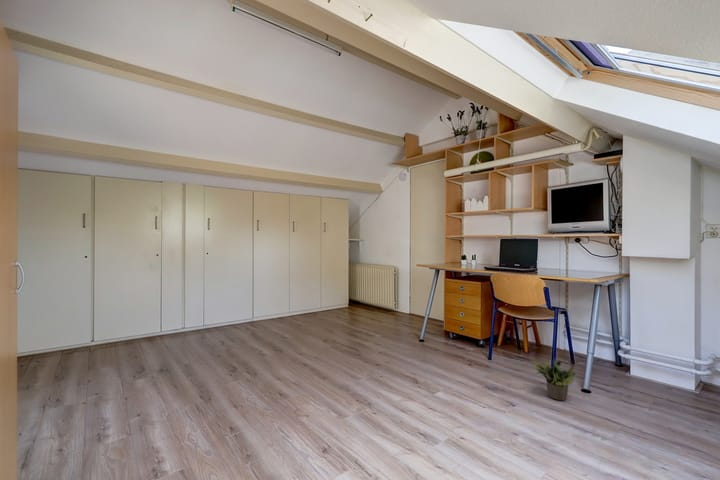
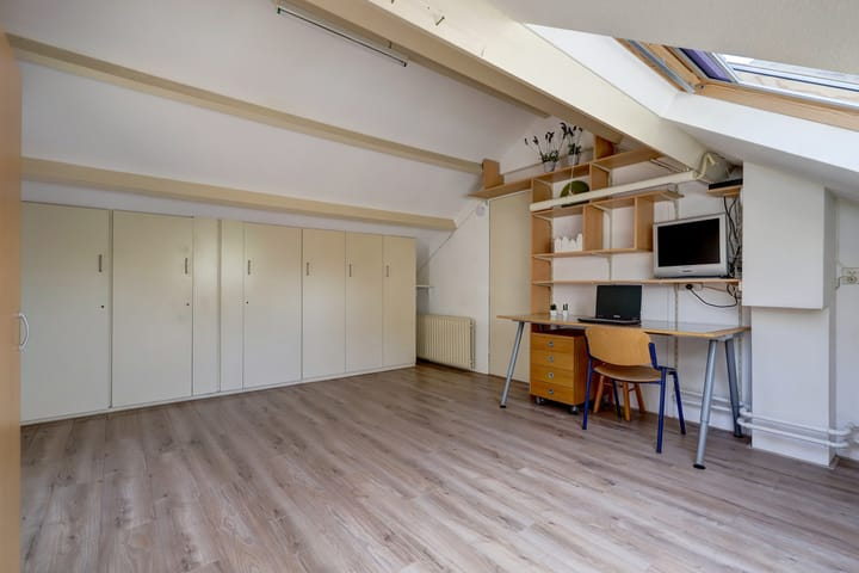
- potted plant [531,358,577,401]
